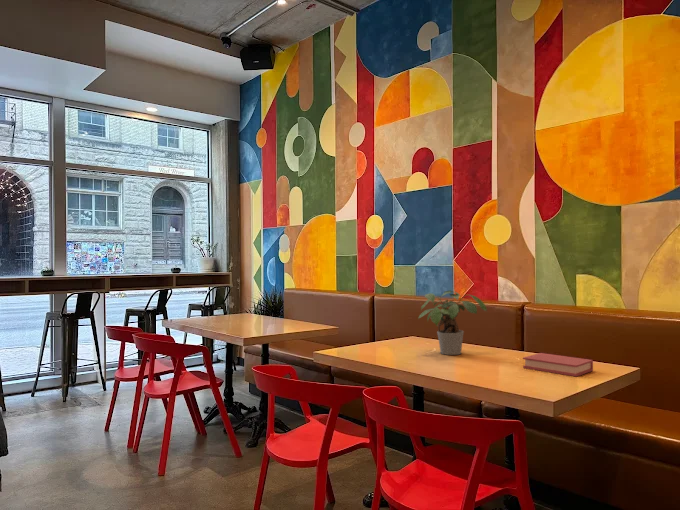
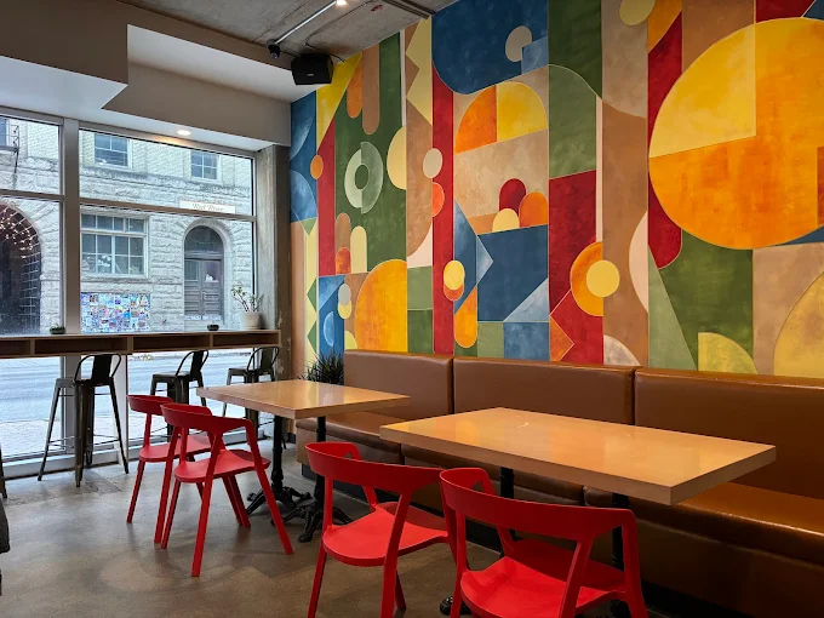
- book [522,352,594,378]
- potted plant [417,290,488,356]
